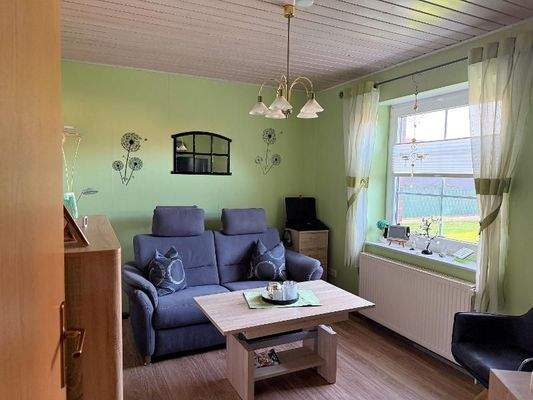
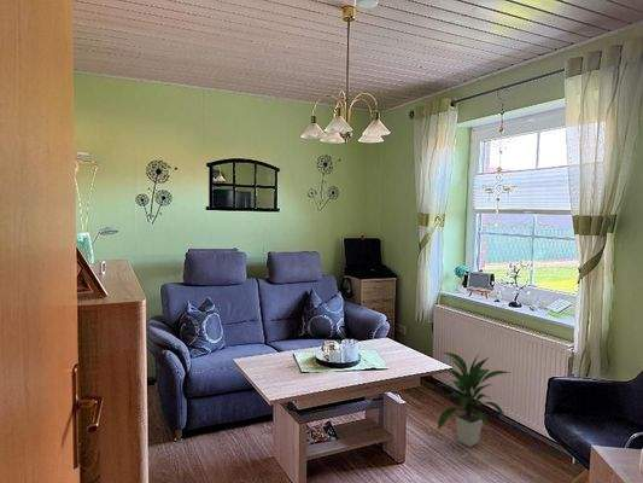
+ indoor plant [437,350,512,448]
